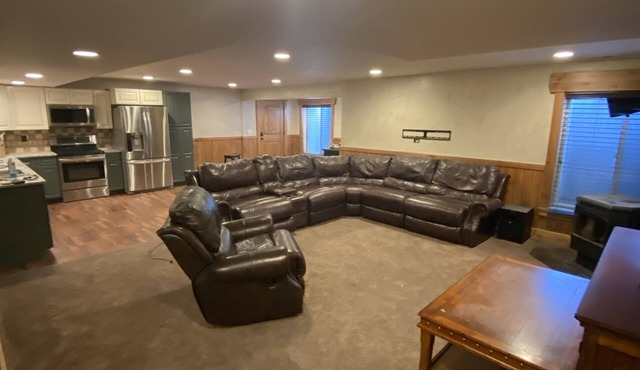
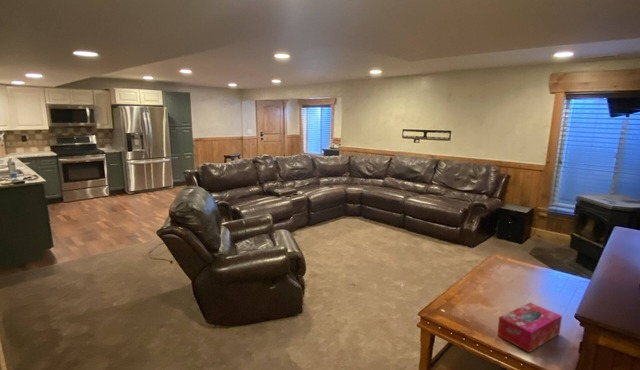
+ tissue box [496,302,563,353]
